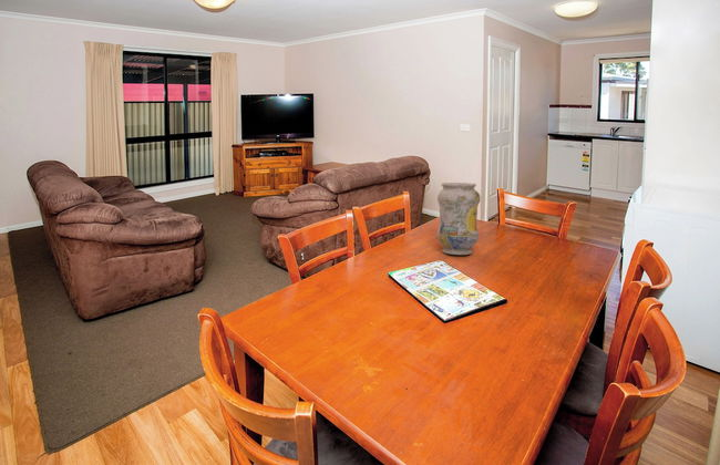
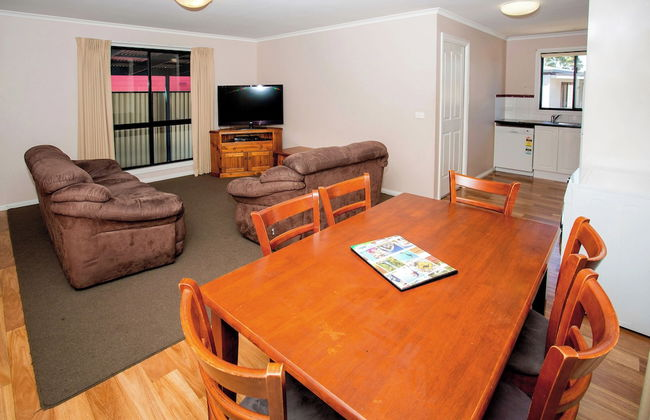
- vase [436,182,482,256]
